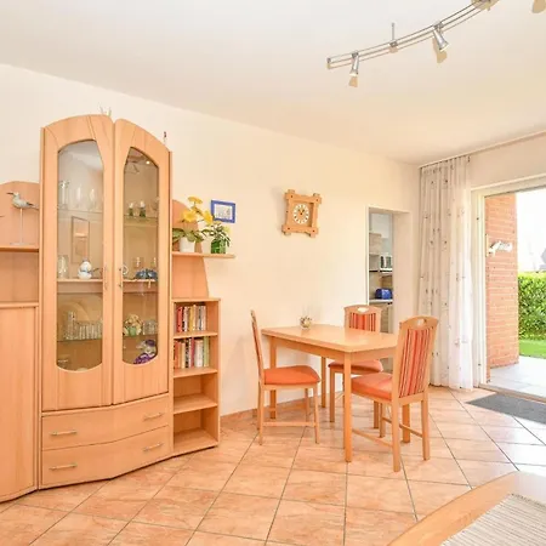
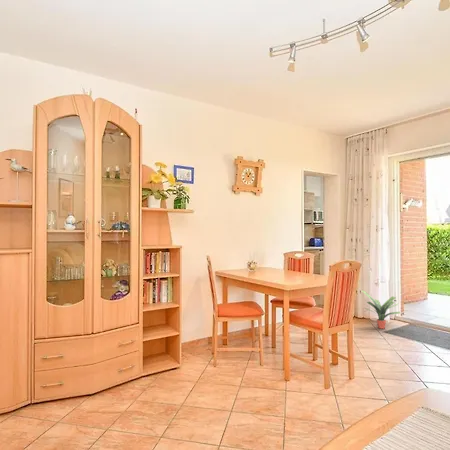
+ potted plant [361,290,401,330]
